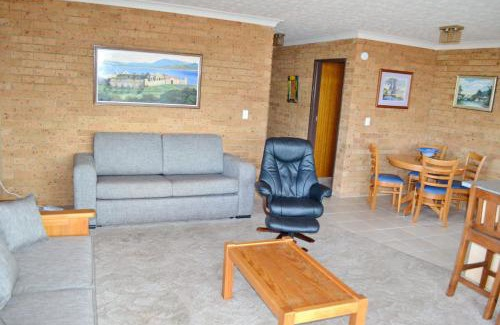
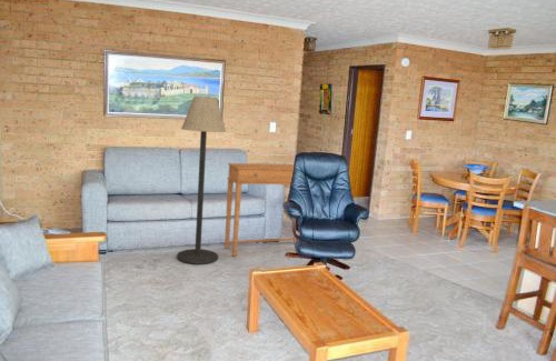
+ side table [224,162,297,258]
+ floor lamp [176,96,227,265]
